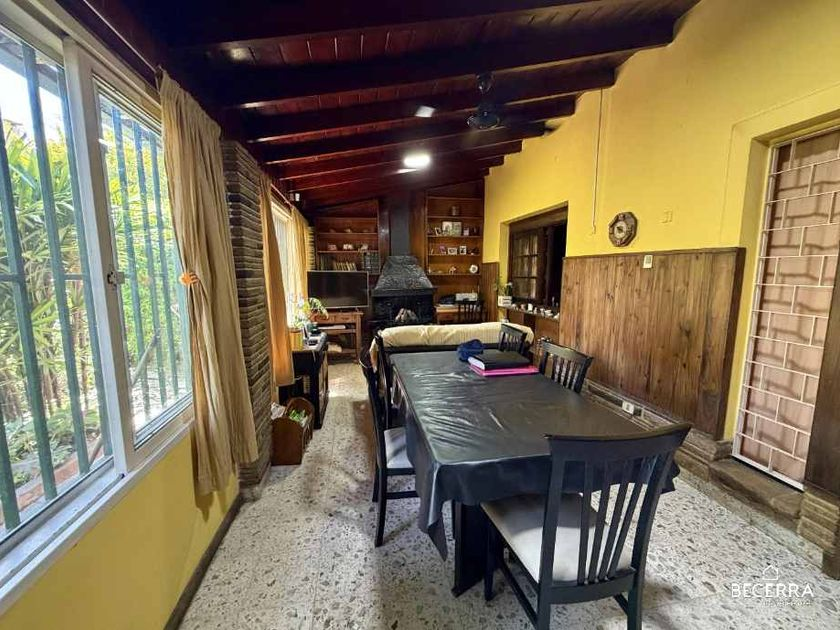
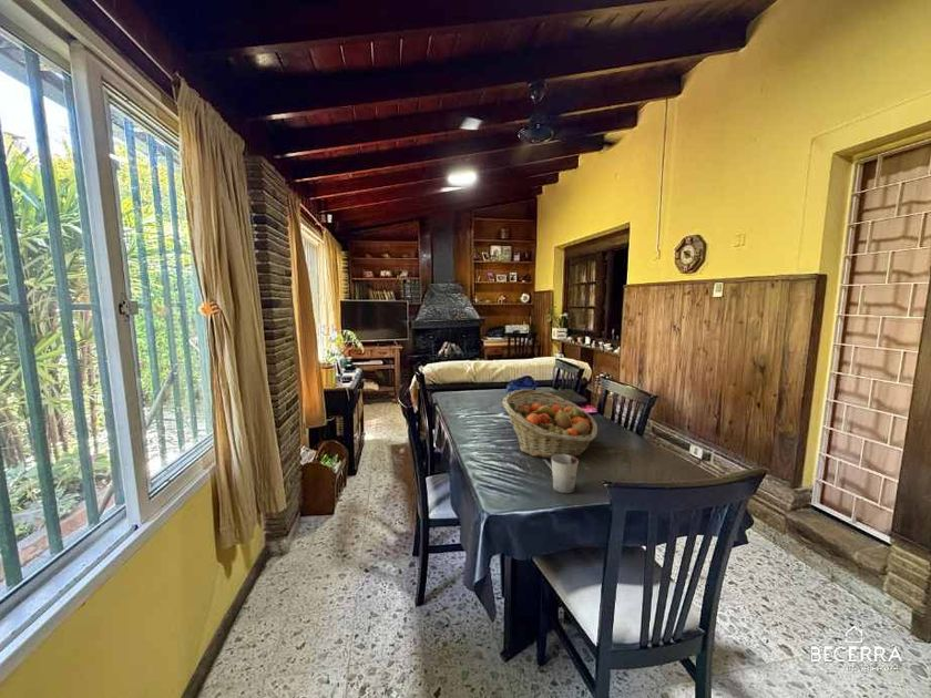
+ cup [551,454,580,494]
+ fruit basket [502,388,598,460]
